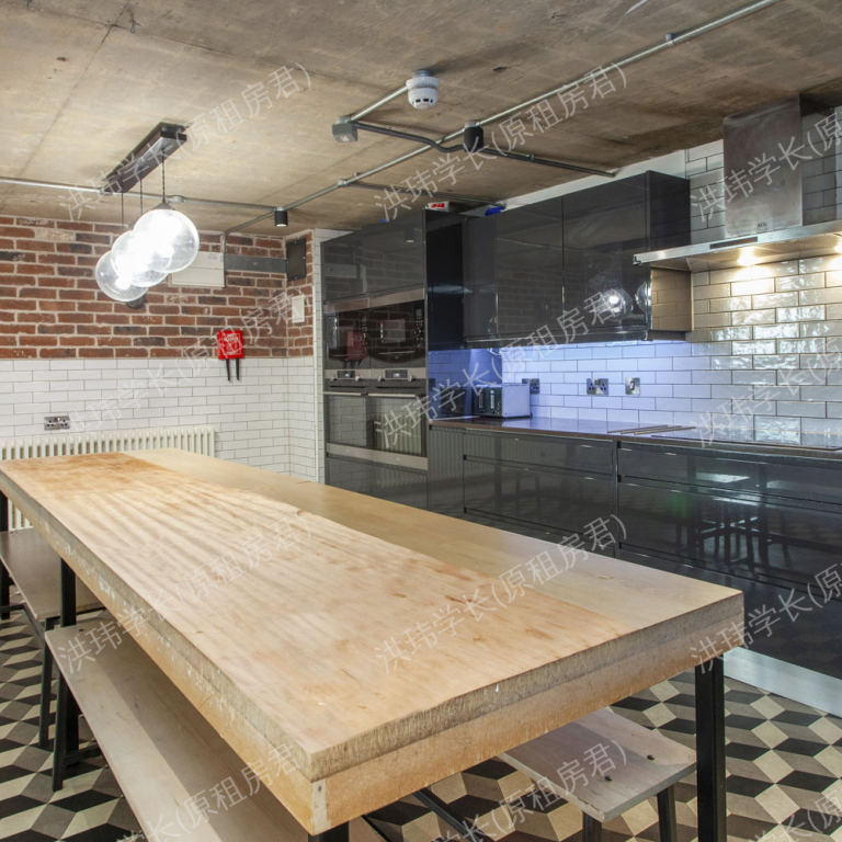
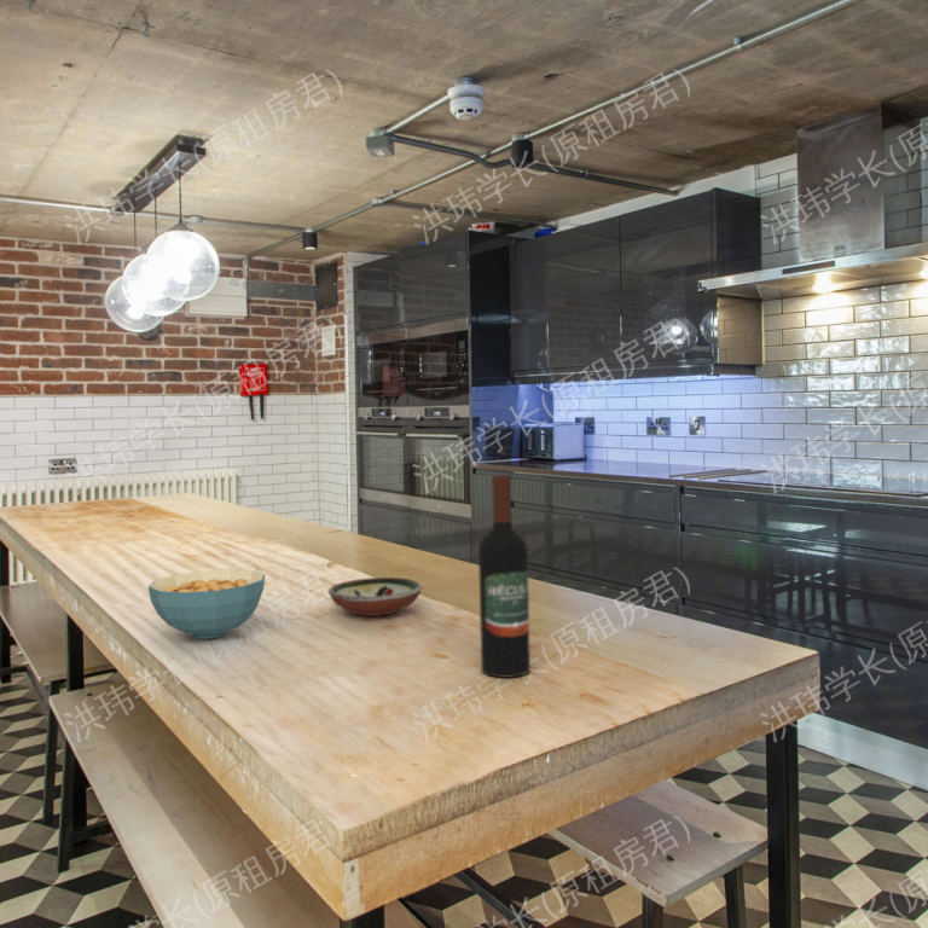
+ wine bottle [477,474,532,679]
+ decorative bowl [327,576,424,617]
+ cereal bowl [147,568,266,640]
